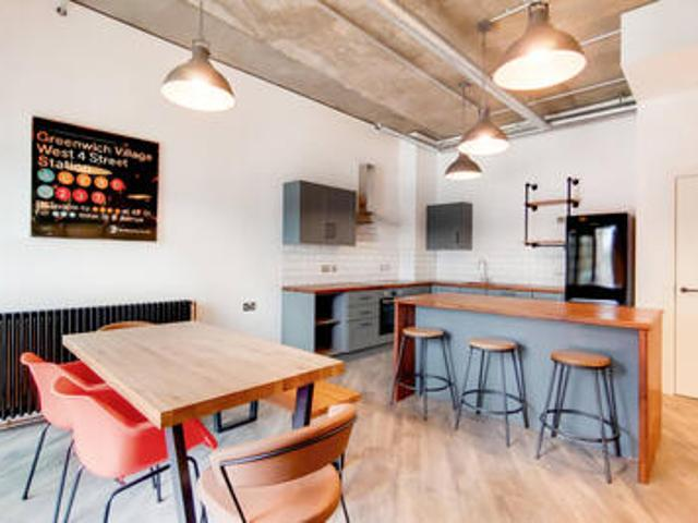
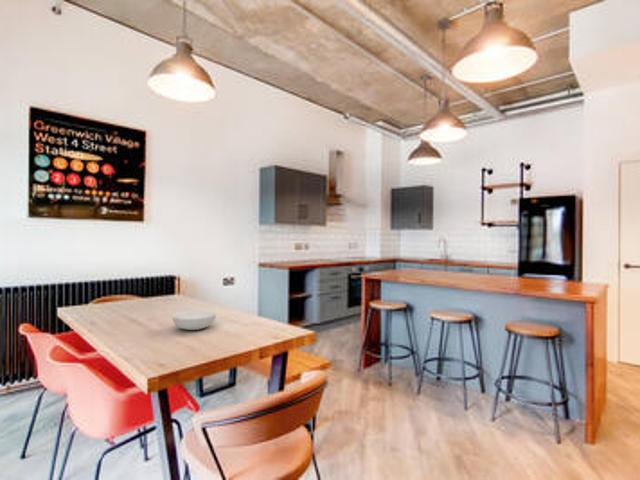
+ serving bowl [171,310,217,331]
